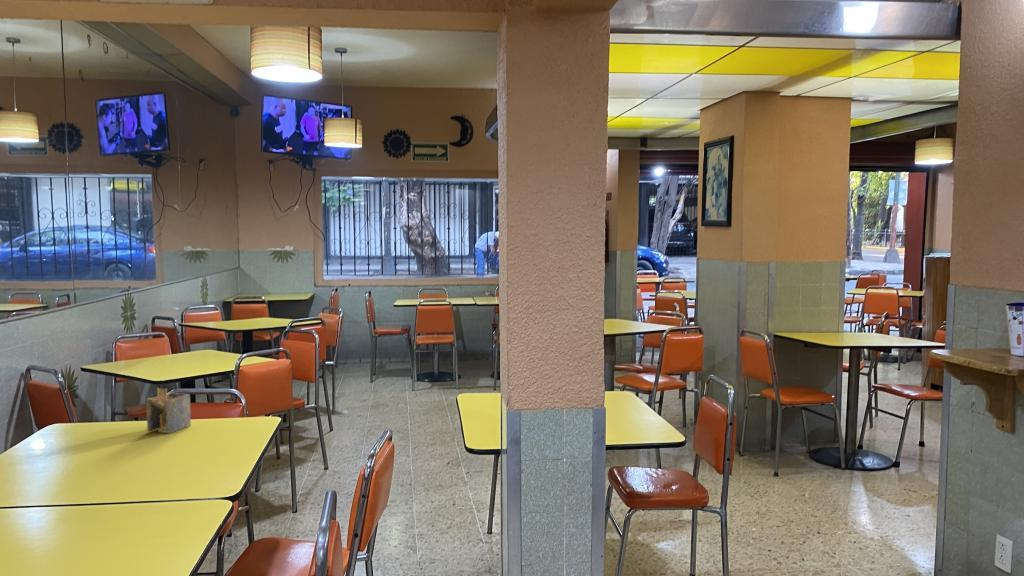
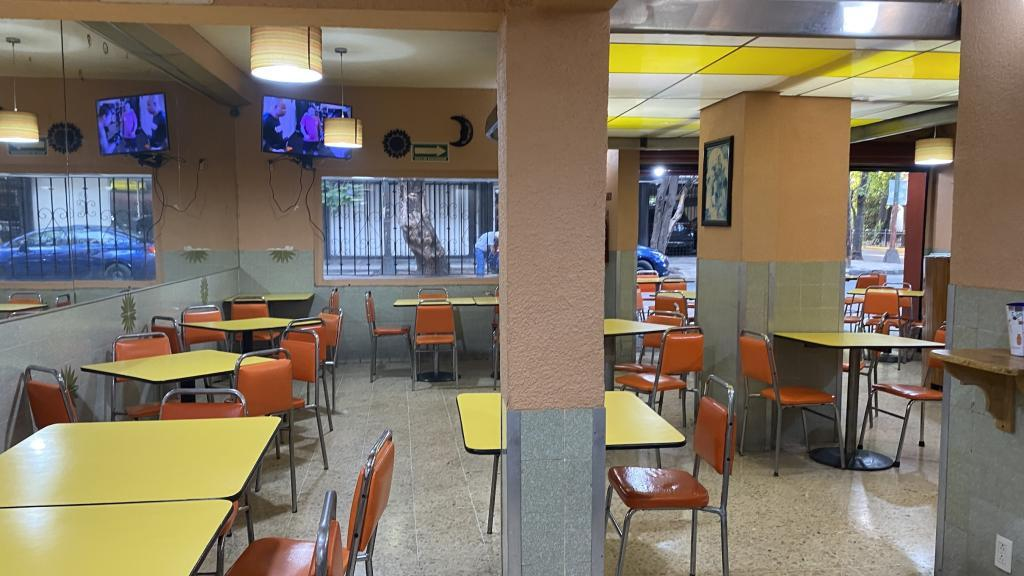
- napkin holder [145,387,192,435]
